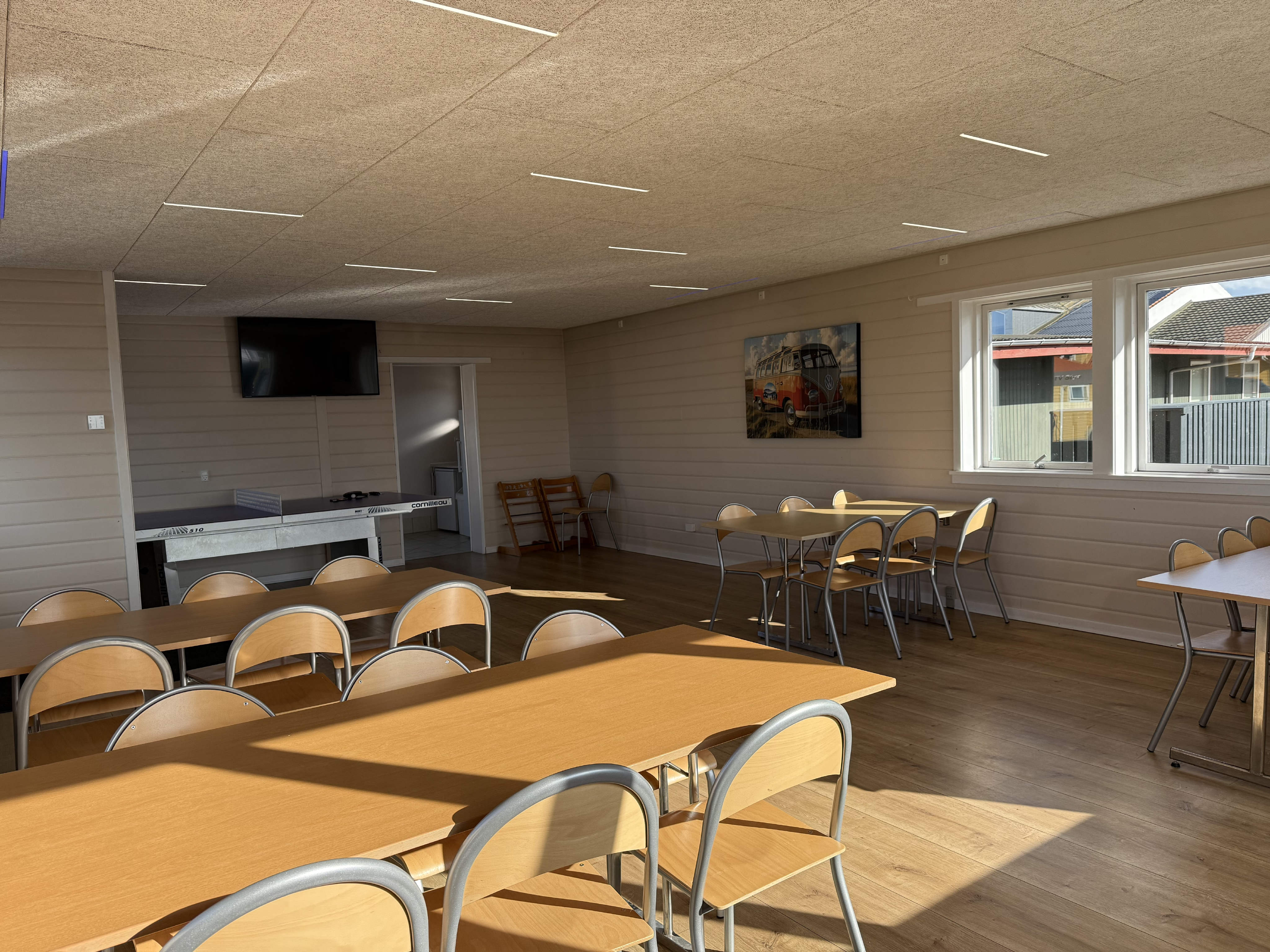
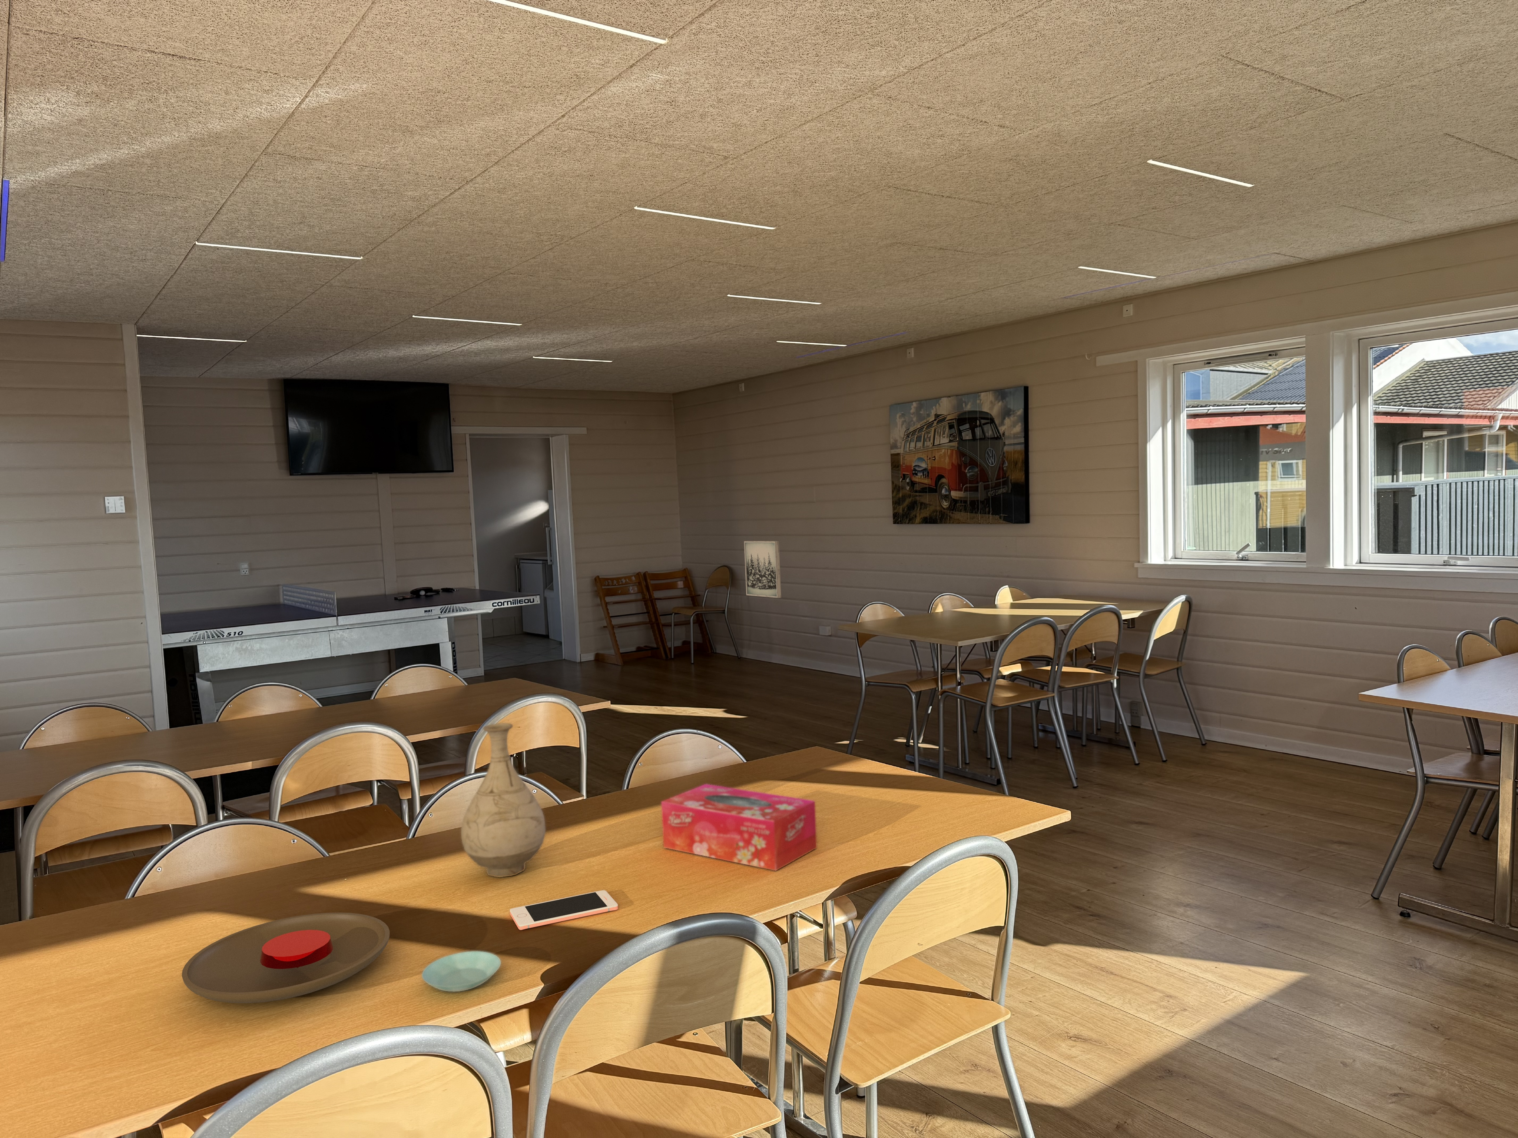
+ saucer [422,950,502,992]
+ wall art [743,540,782,598]
+ plate [182,912,390,1004]
+ tissue box [661,783,818,871]
+ vase [460,722,546,877]
+ cell phone [509,889,618,930]
